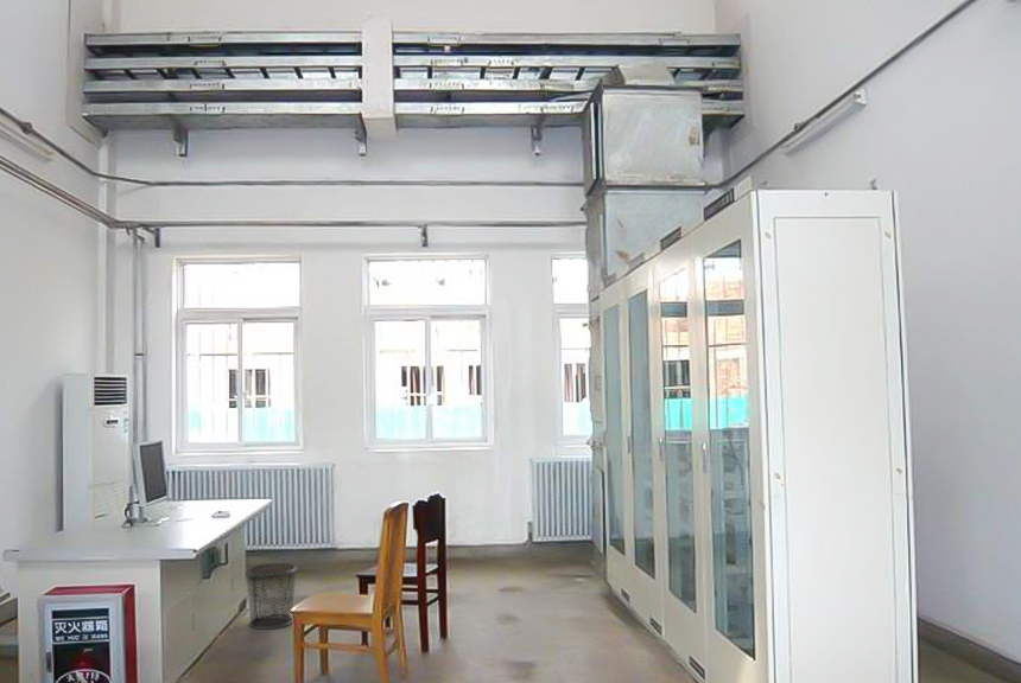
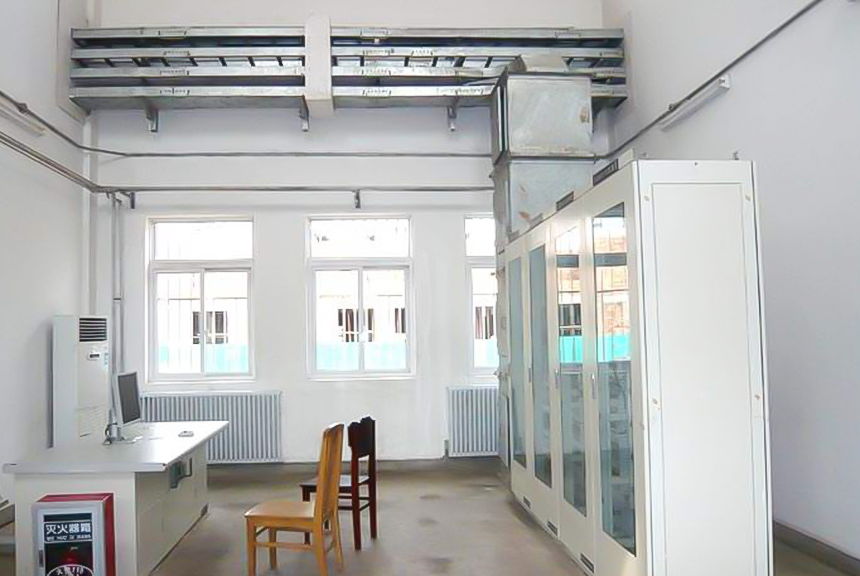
- waste bin [243,562,298,631]
